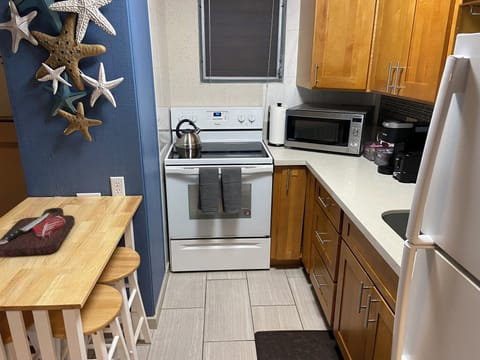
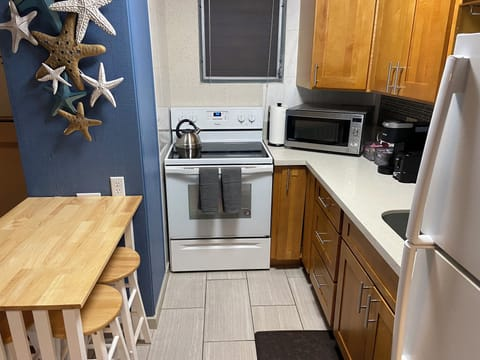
- cutting board [0,207,76,258]
